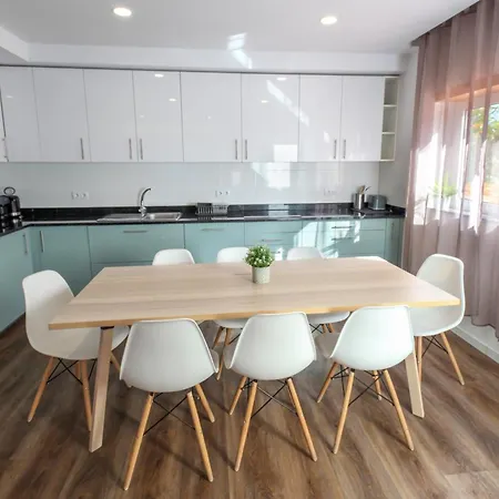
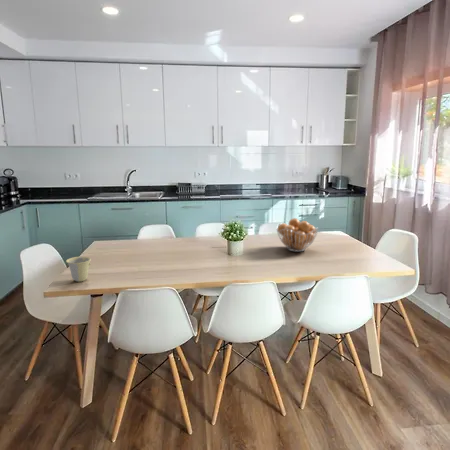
+ fruit basket [276,217,320,252]
+ cup [65,256,92,283]
